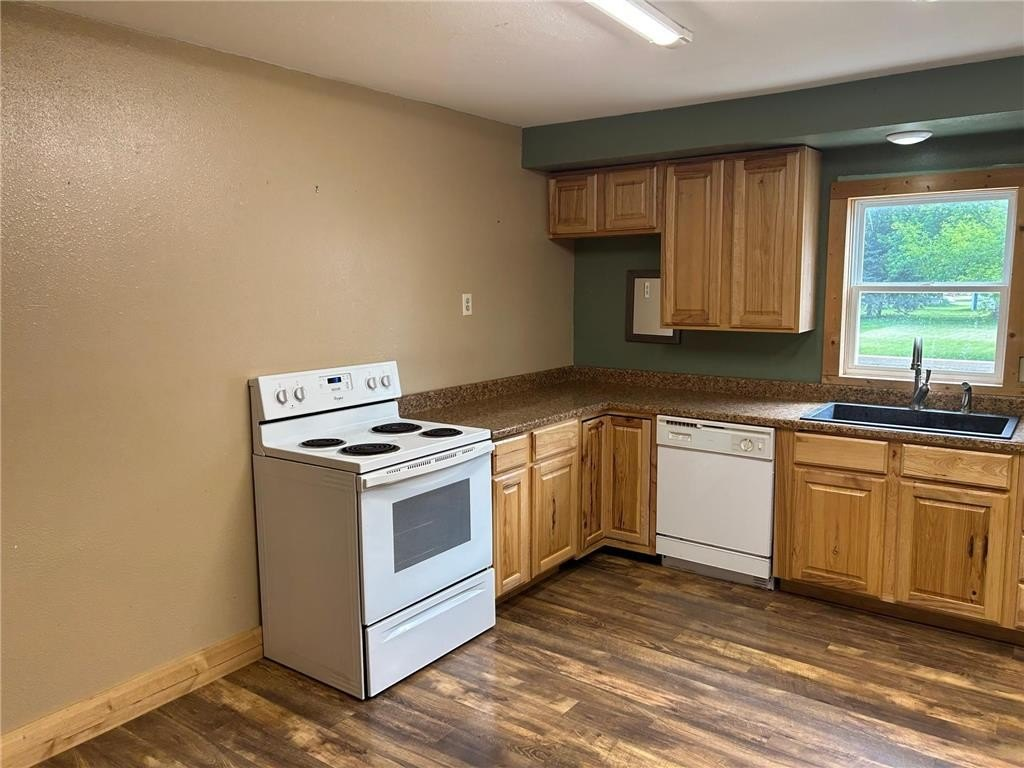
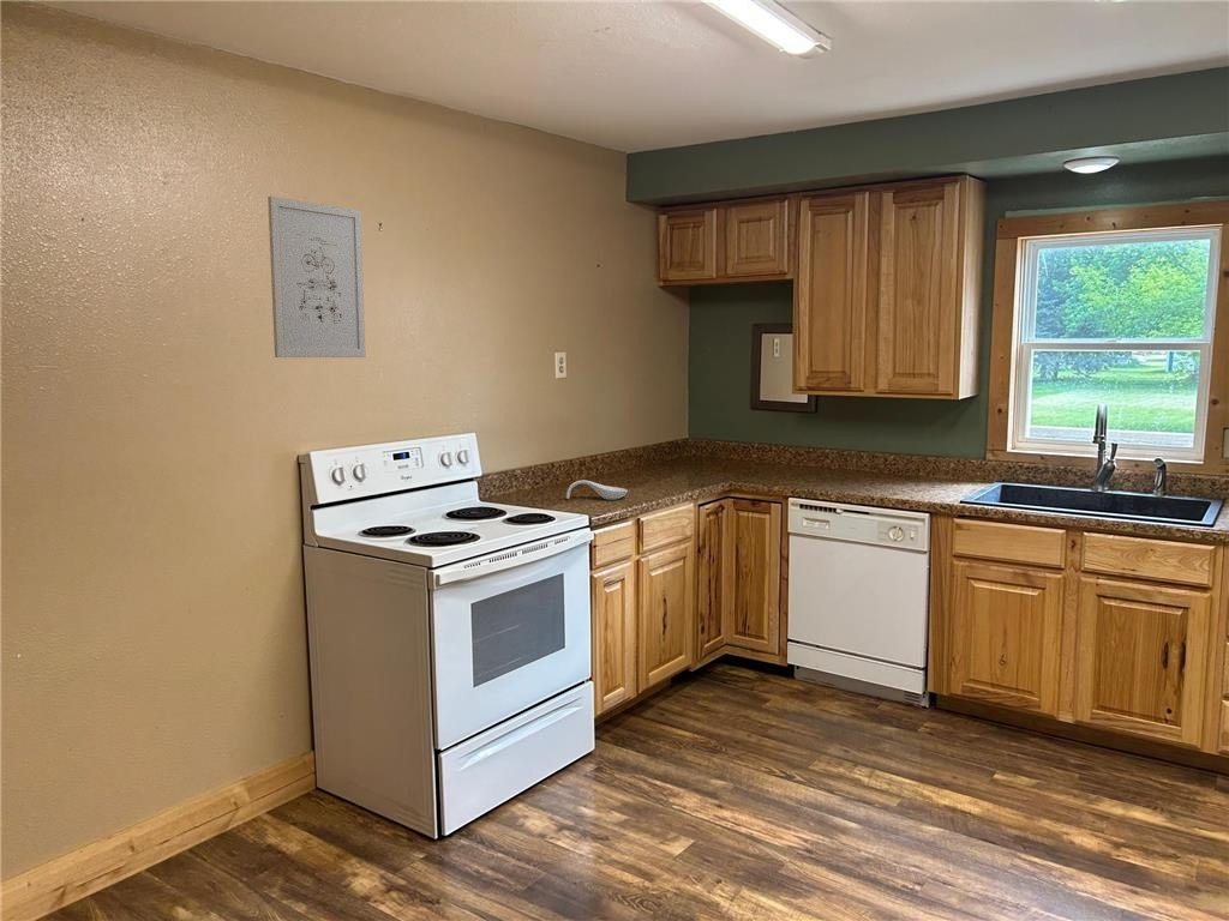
+ wall art [266,195,367,359]
+ spoon rest [565,478,629,501]
